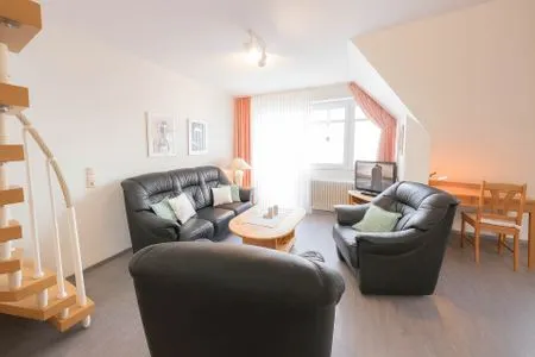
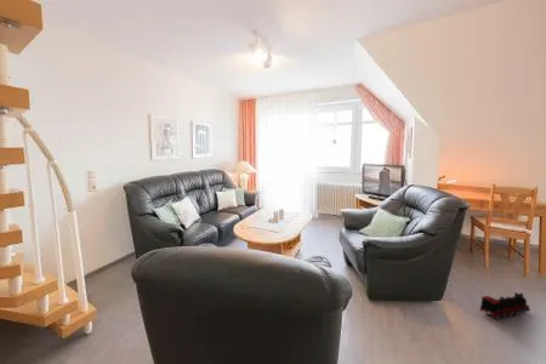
+ toy train [479,291,531,320]
